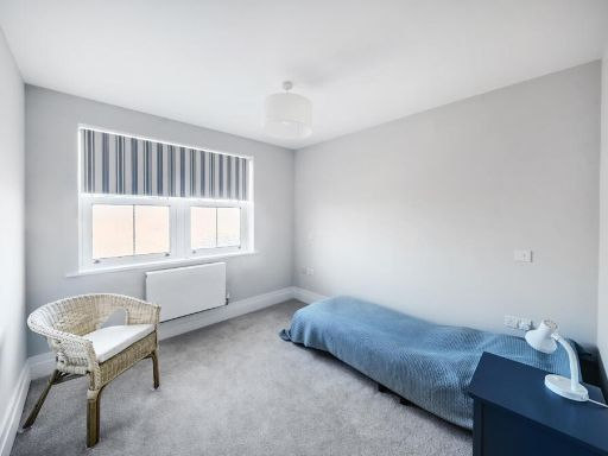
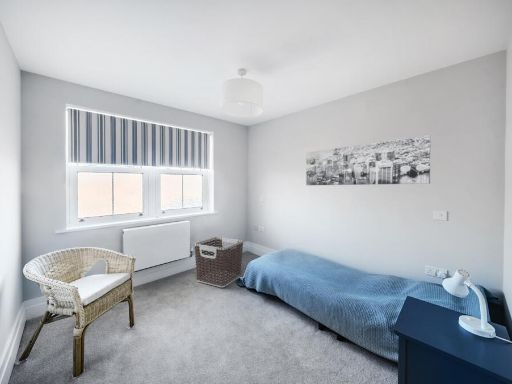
+ wall art [305,134,432,186]
+ clothes hamper [193,236,244,288]
